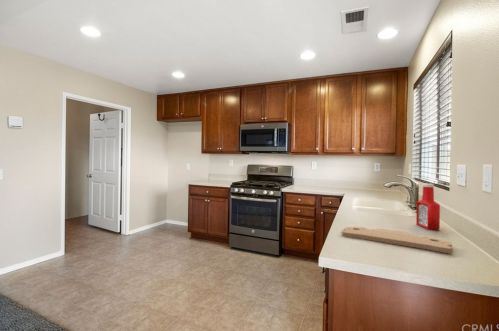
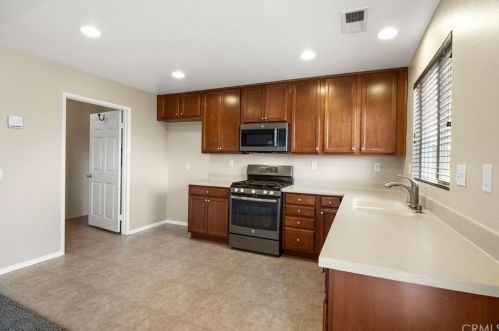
- soap bottle [415,183,441,231]
- cutting board [341,226,454,254]
